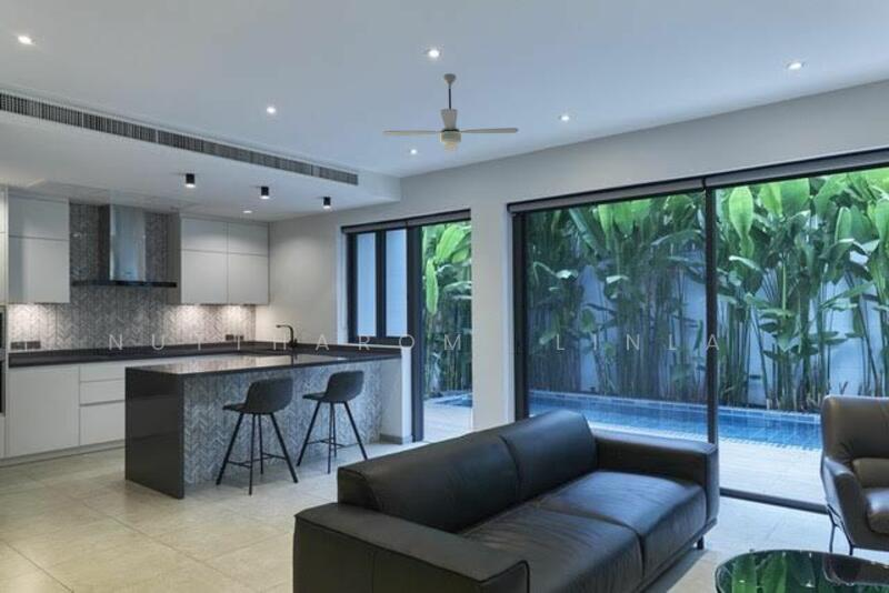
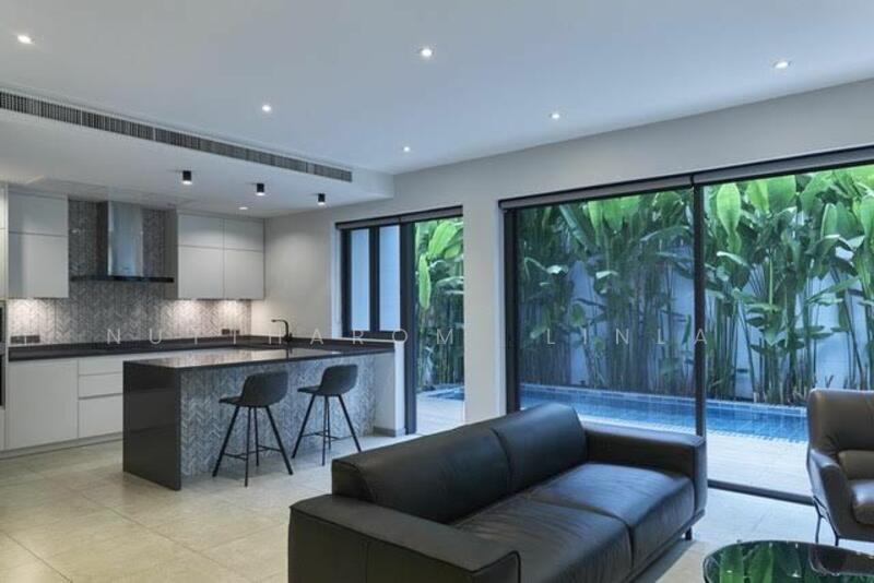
- ceiling fan [382,72,519,152]
